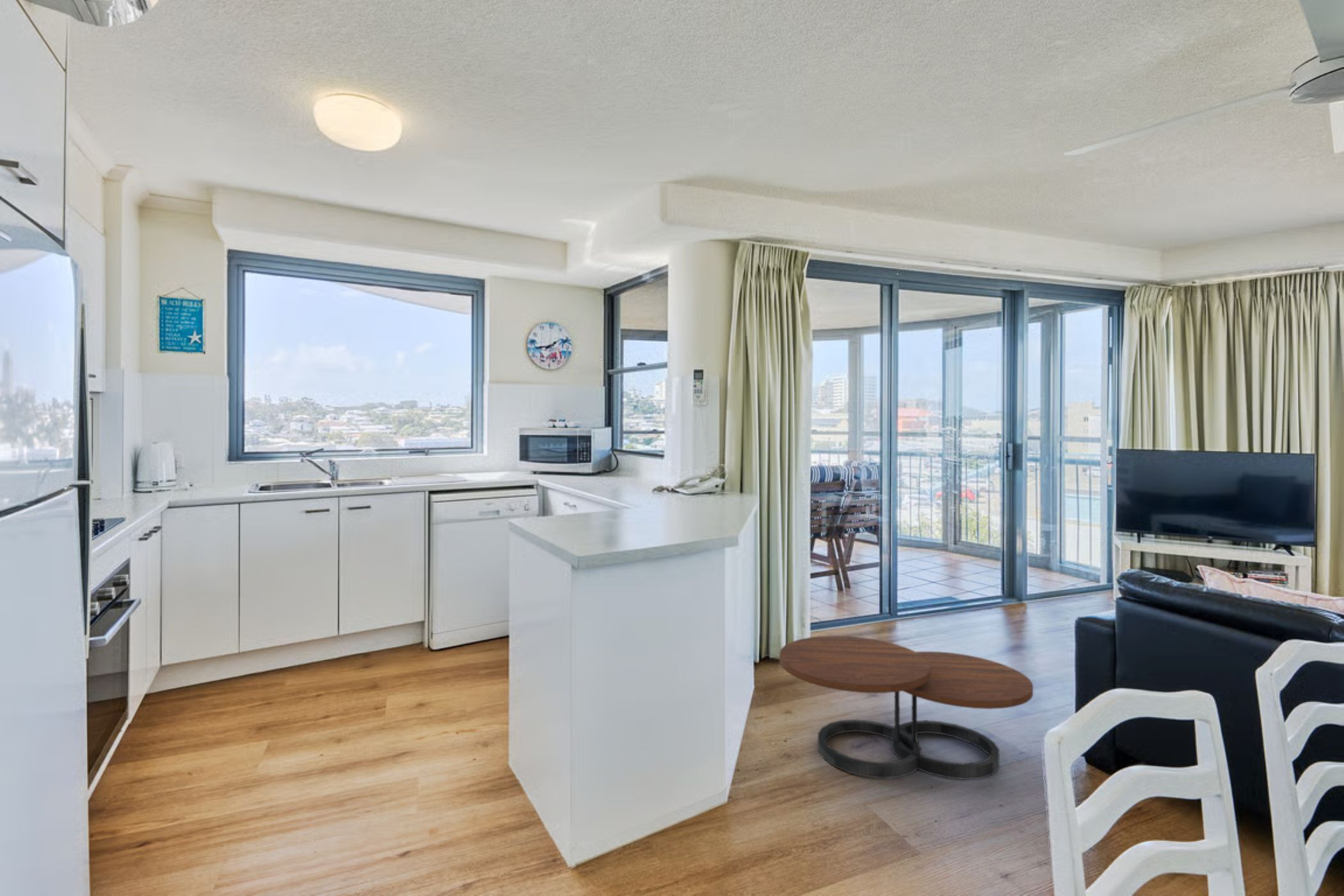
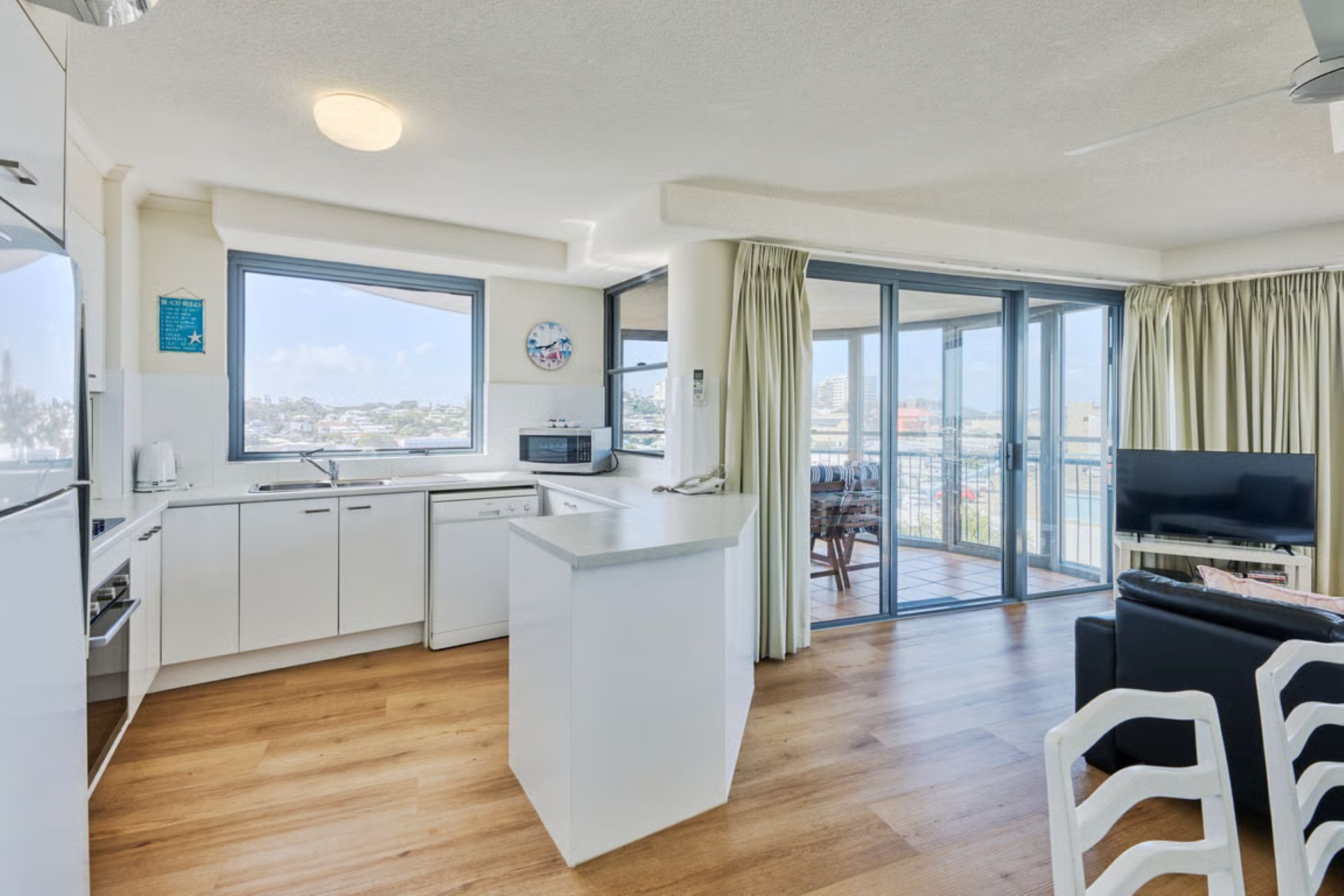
- coffee table [779,636,1034,780]
